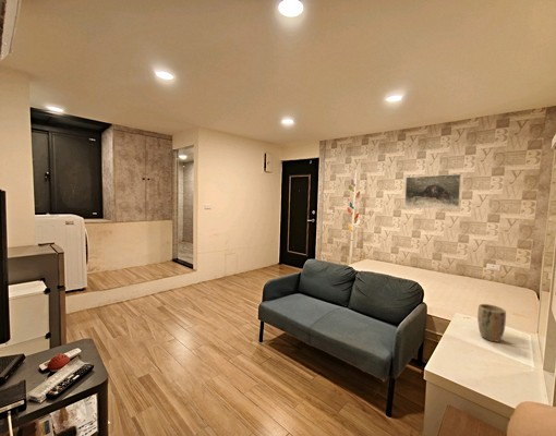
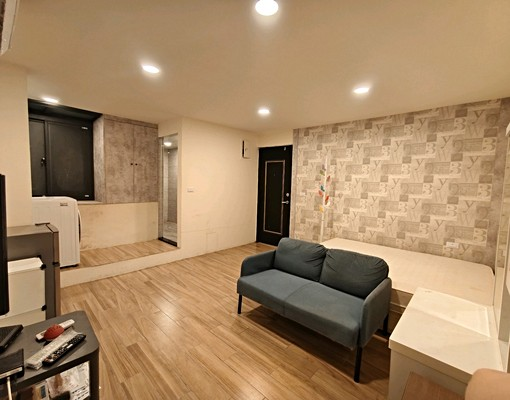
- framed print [403,173,462,210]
- plant pot [476,303,507,343]
